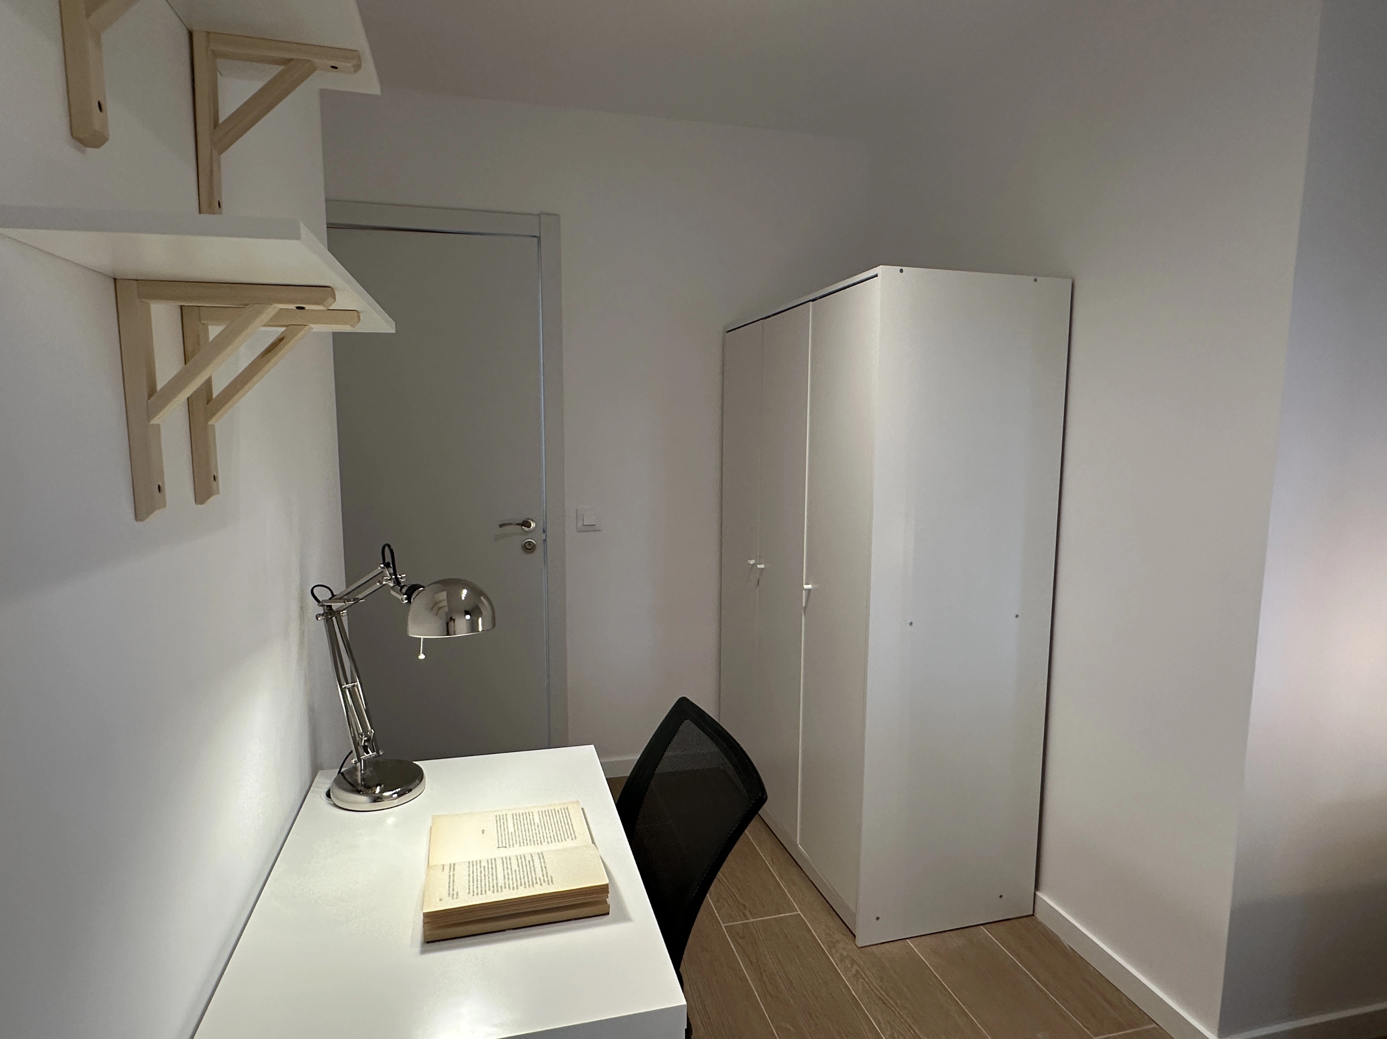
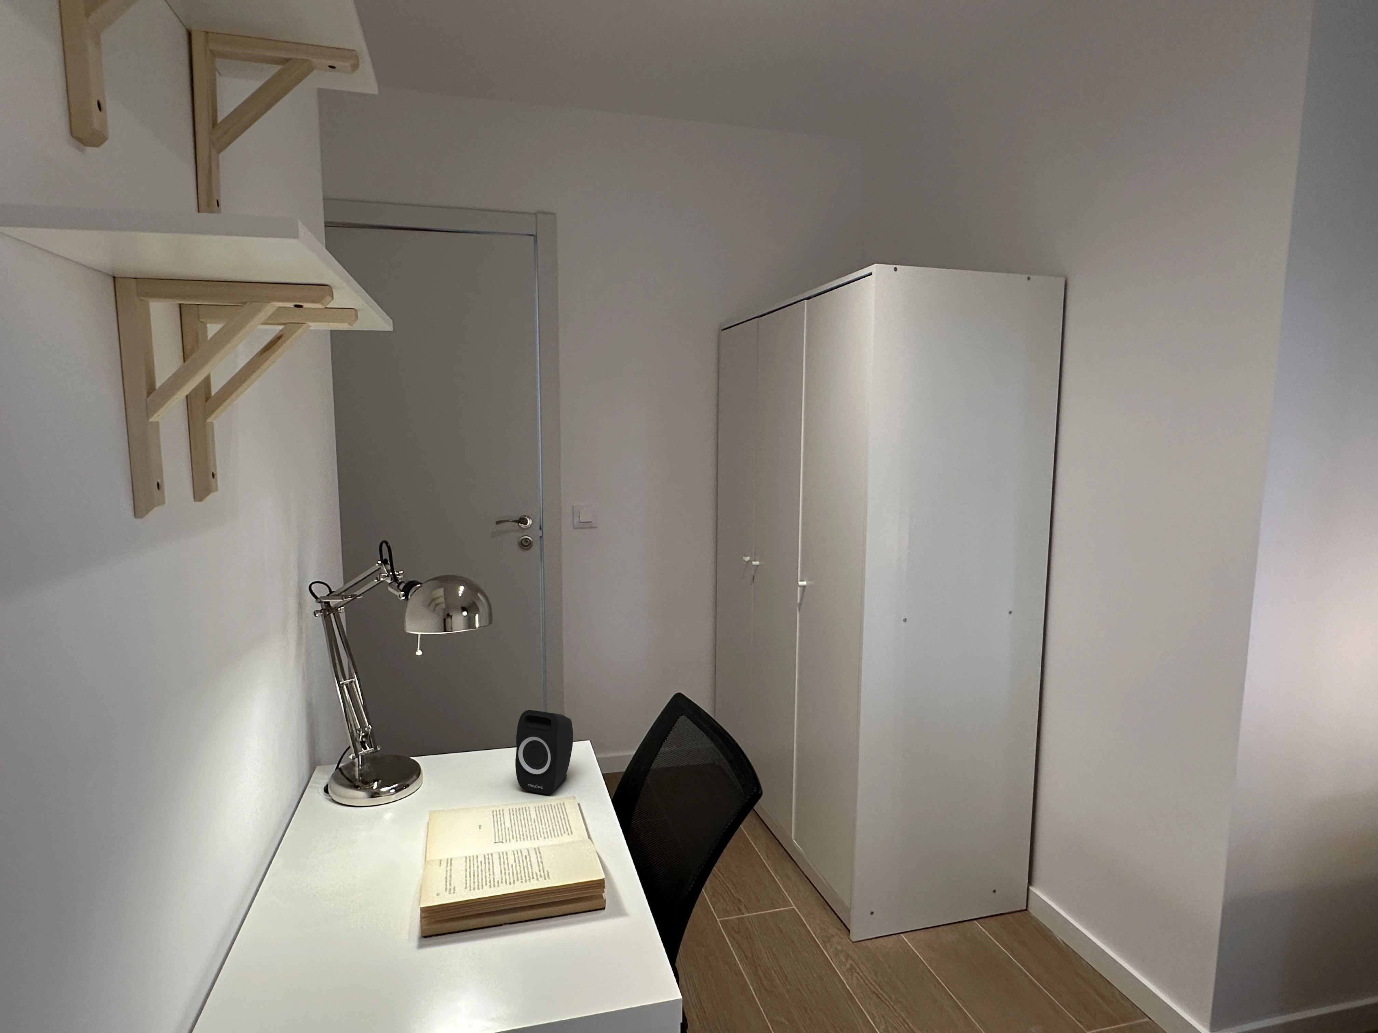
+ speaker [515,710,574,795]
